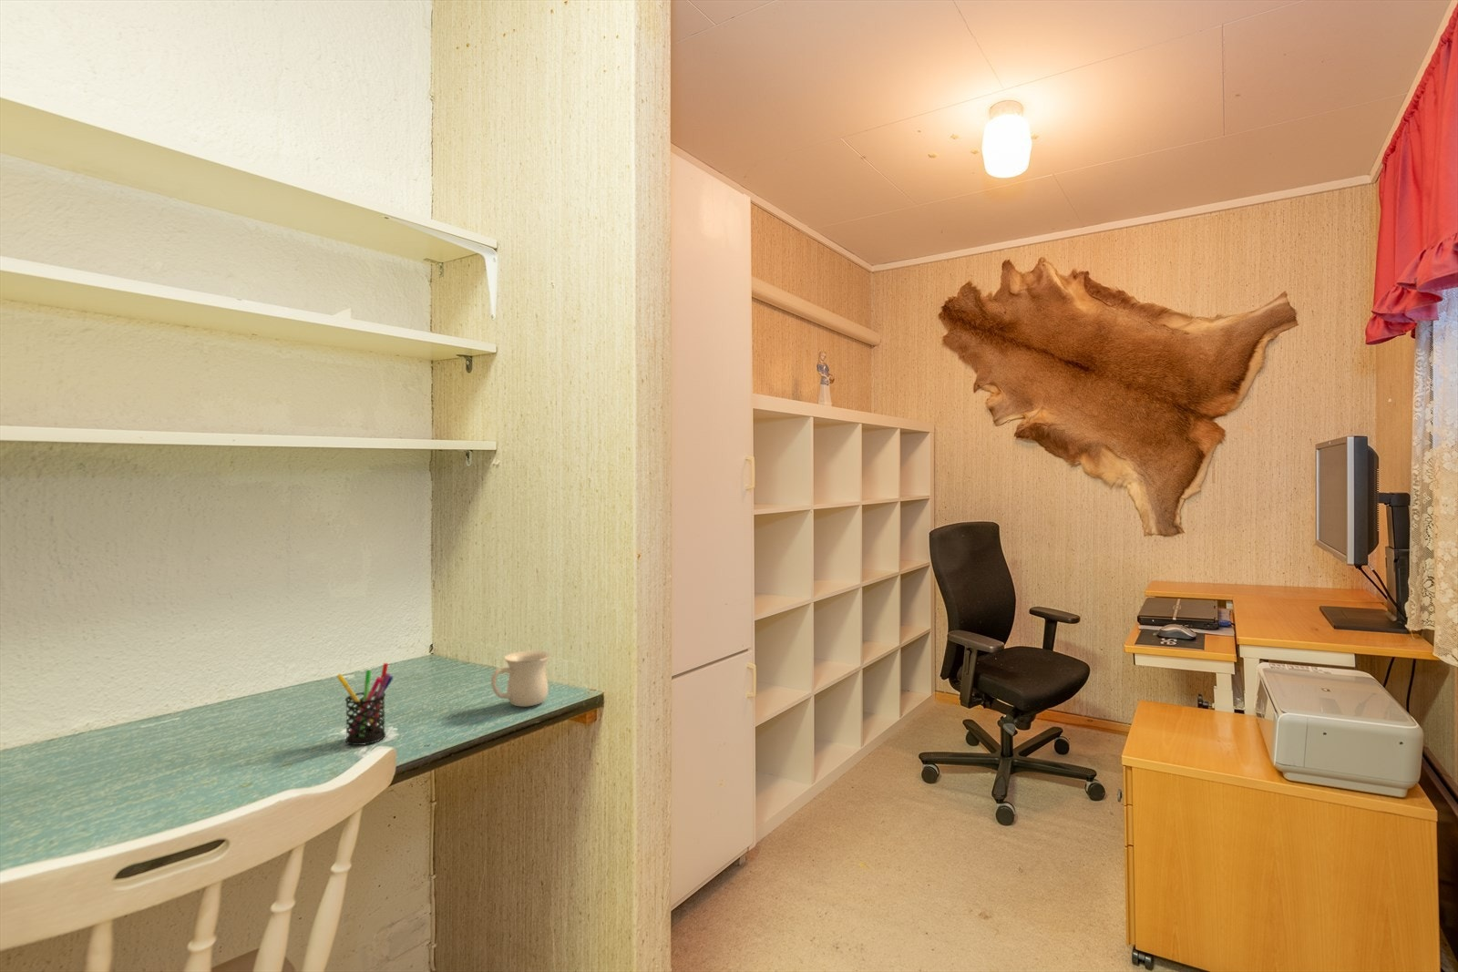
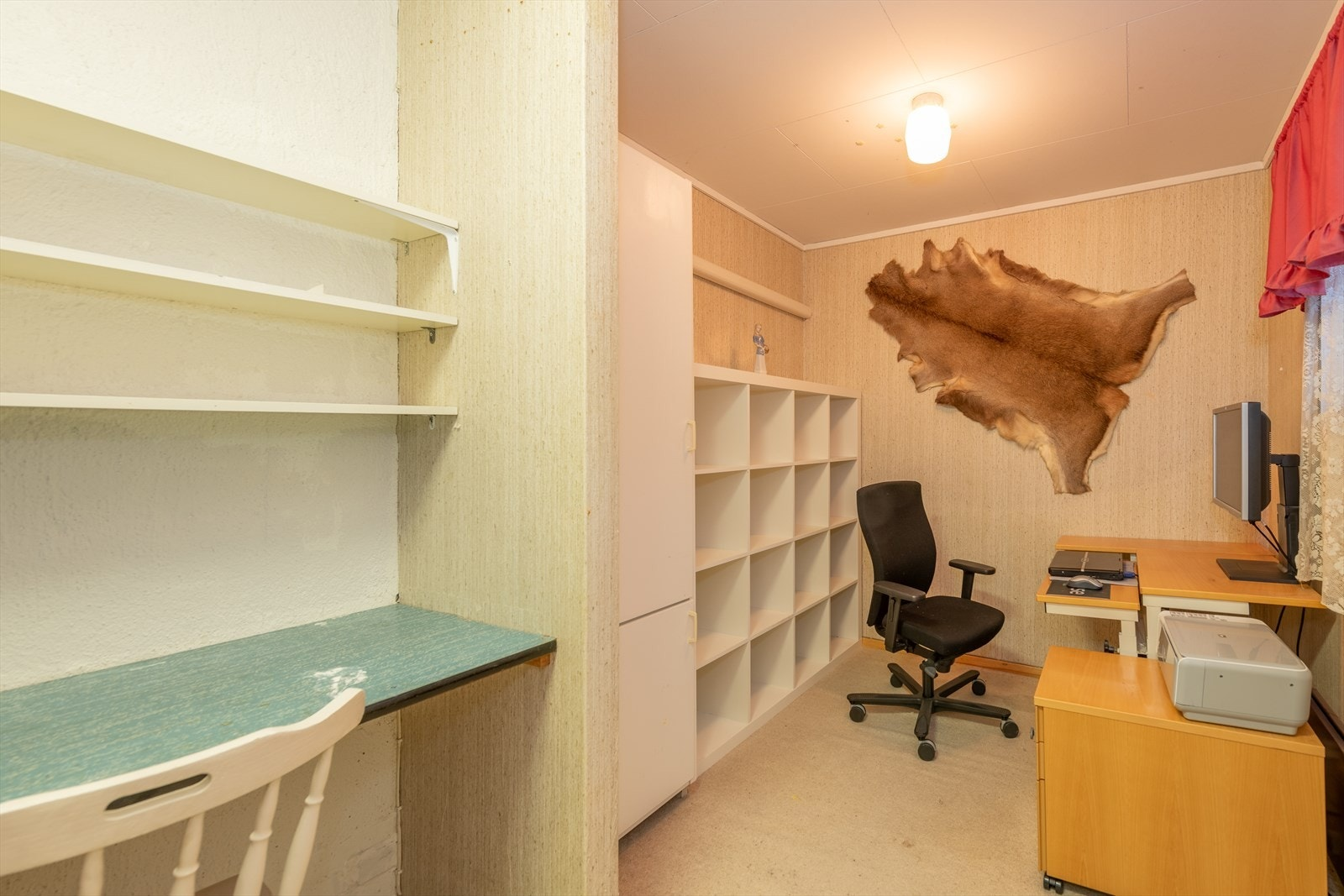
- pen holder [336,662,395,746]
- mug [490,650,551,707]
